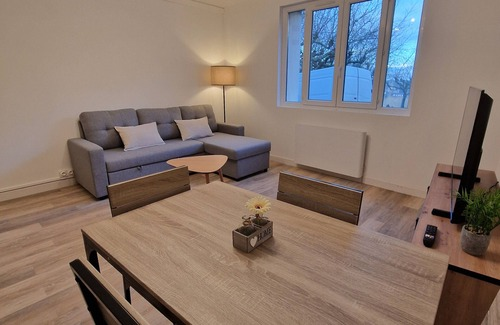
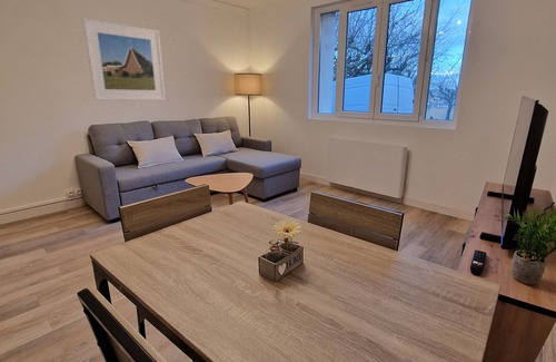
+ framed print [82,18,167,101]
